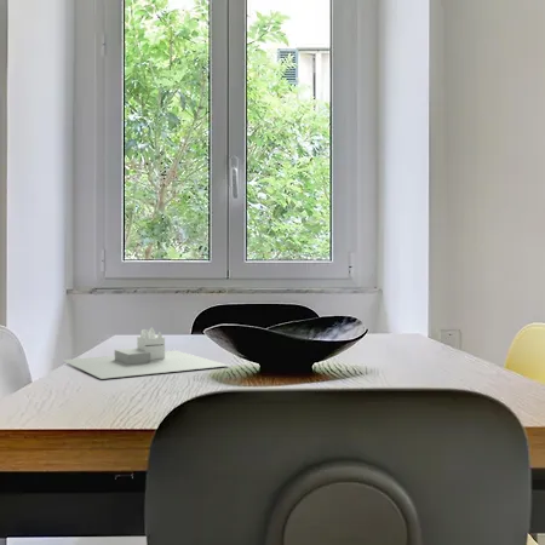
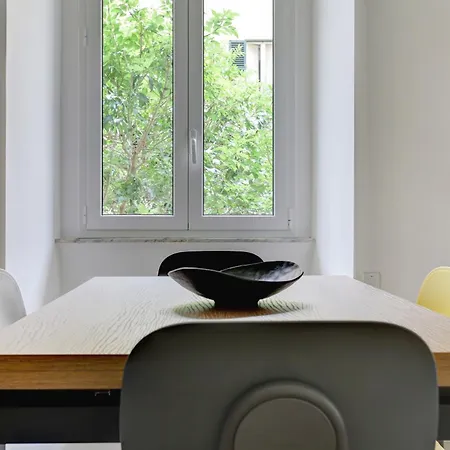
- tissue box [61,326,230,380]
